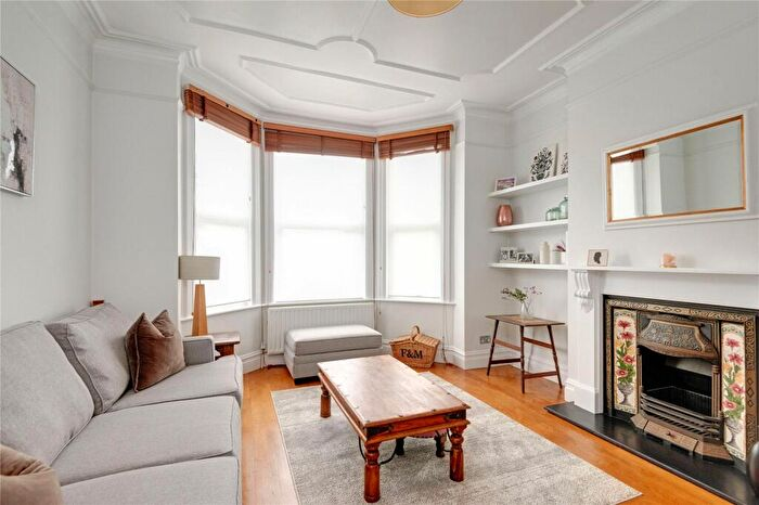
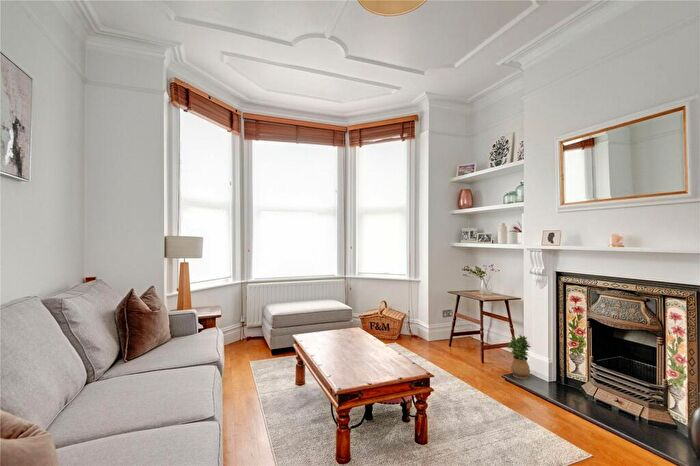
+ potted plant [506,334,532,380]
